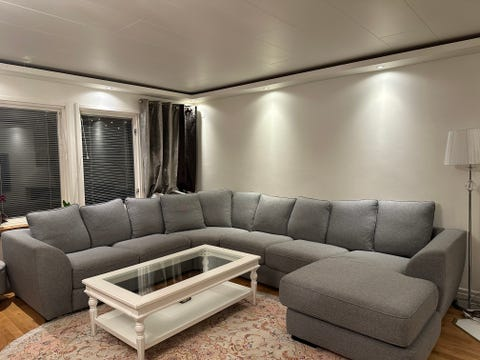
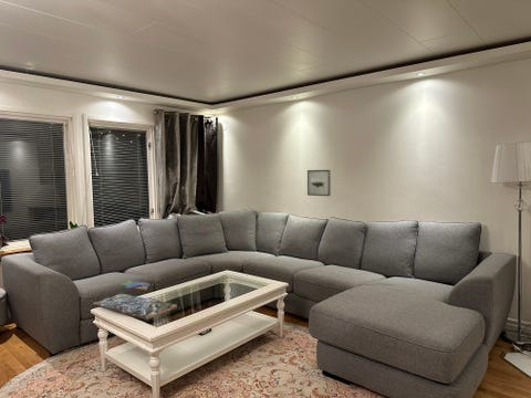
+ board game [91,280,178,321]
+ wall art [306,169,332,197]
